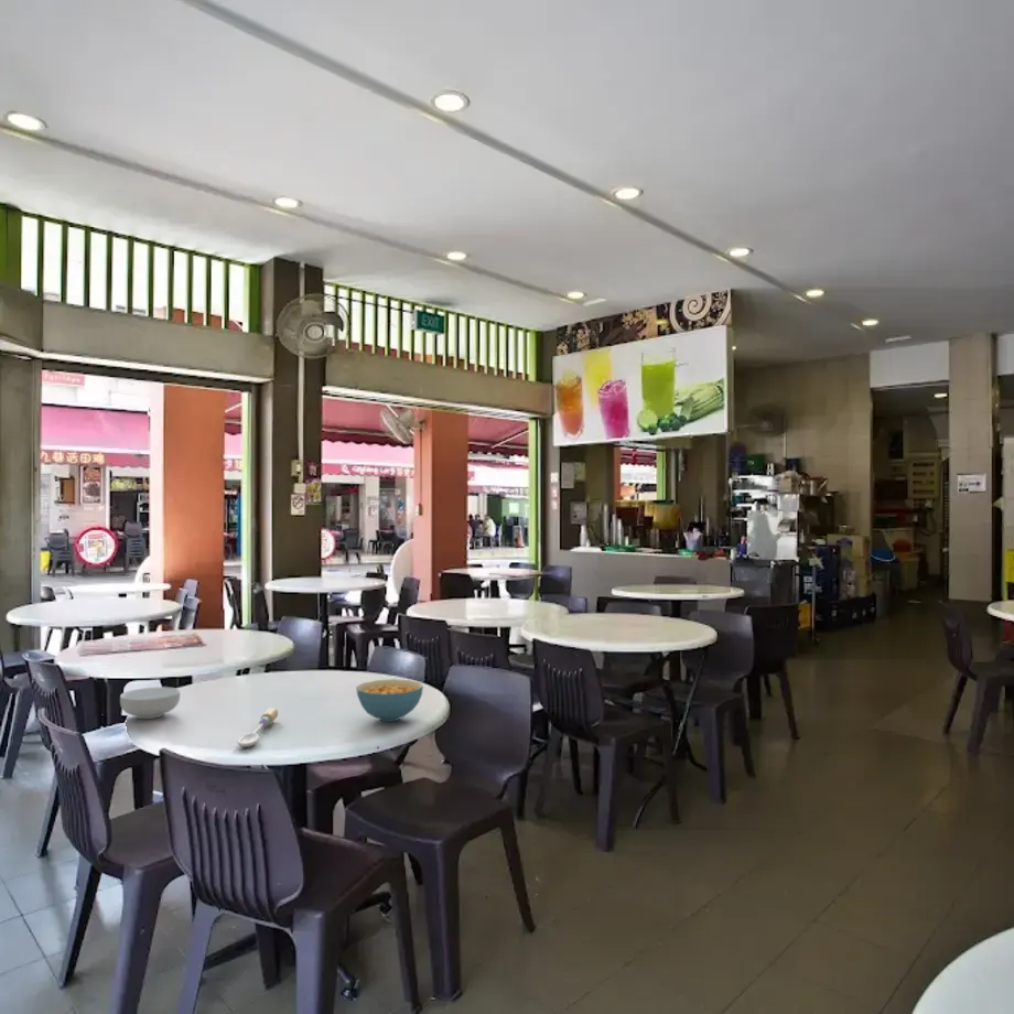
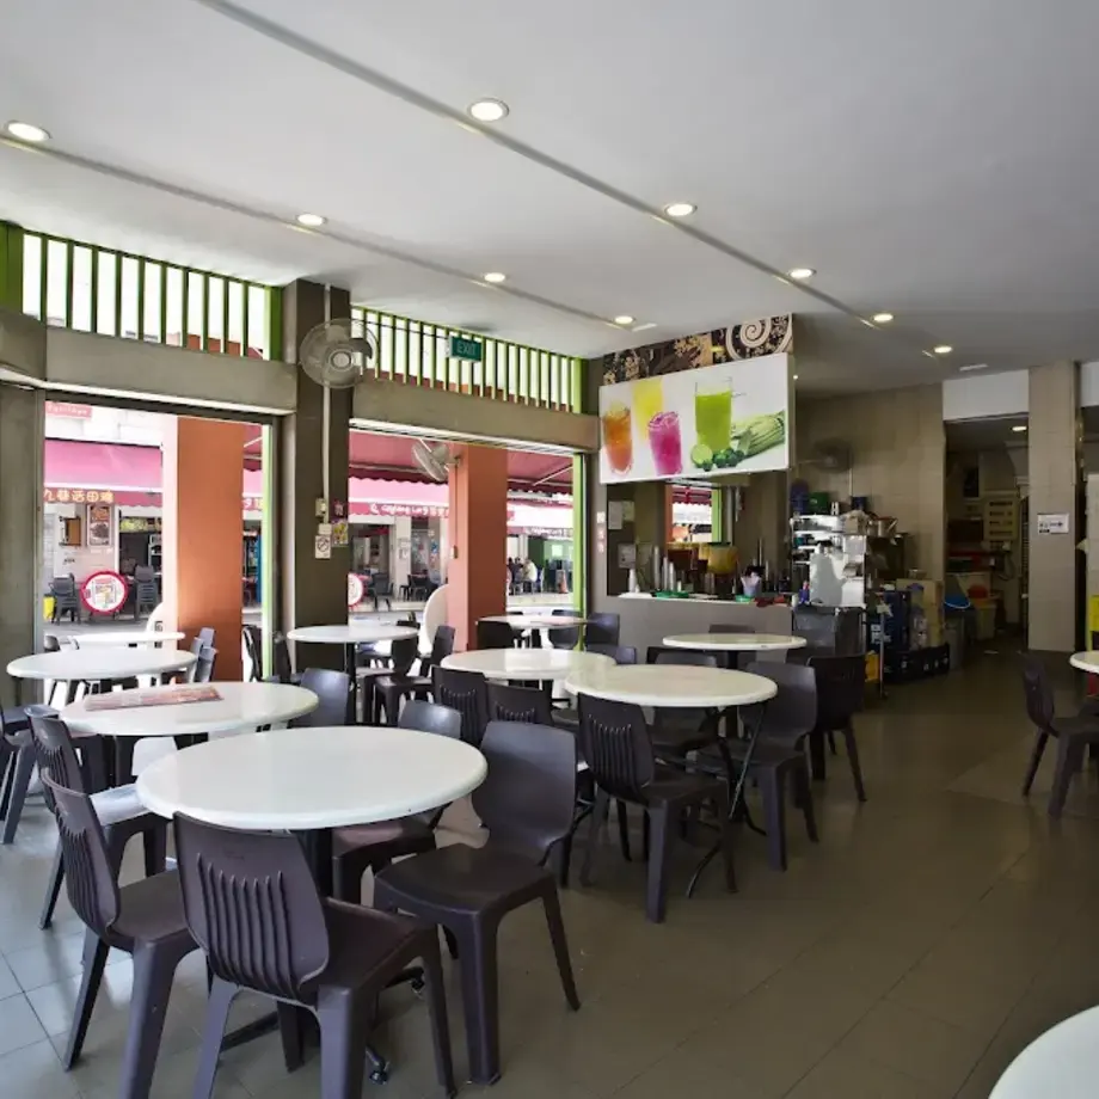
- spoon [237,706,279,748]
- cereal bowl [119,686,181,720]
- cereal bowl [355,678,424,723]
